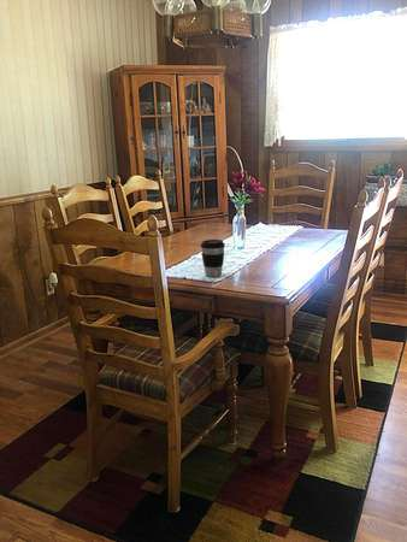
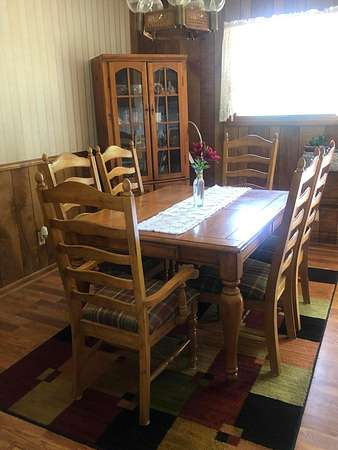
- coffee cup [200,238,226,278]
